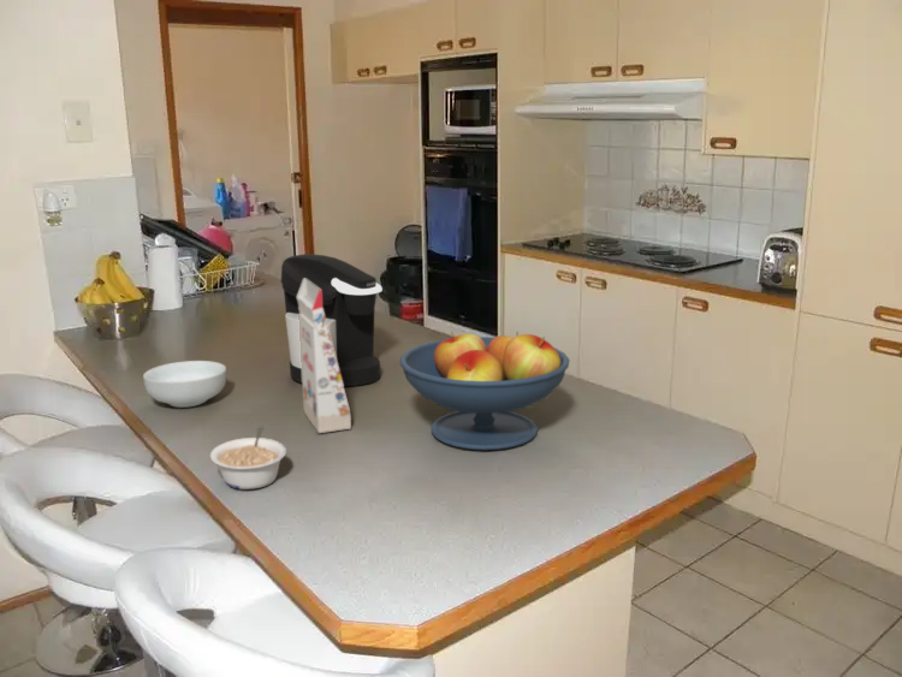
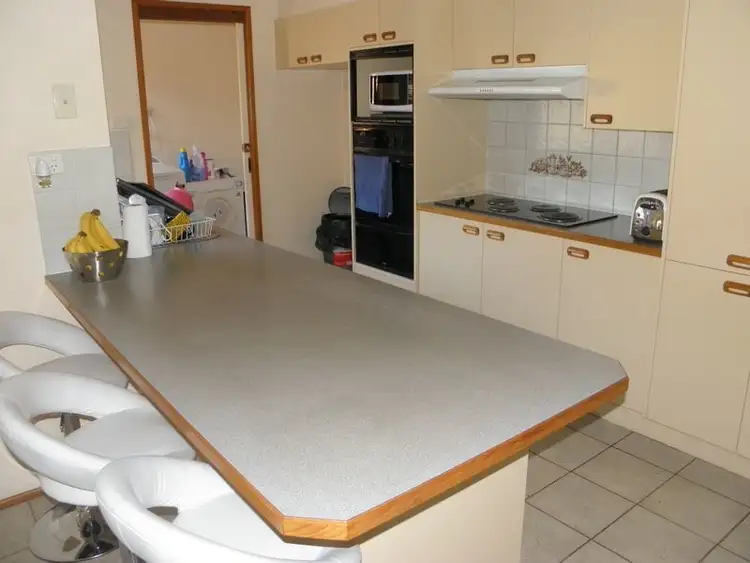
- fruit bowl [399,329,571,451]
- gift box [297,279,352,434]
- legume [209,426,287,491]
- coffee maker [280,253,384,387]
- cereal bowl [142,360,227,409]
